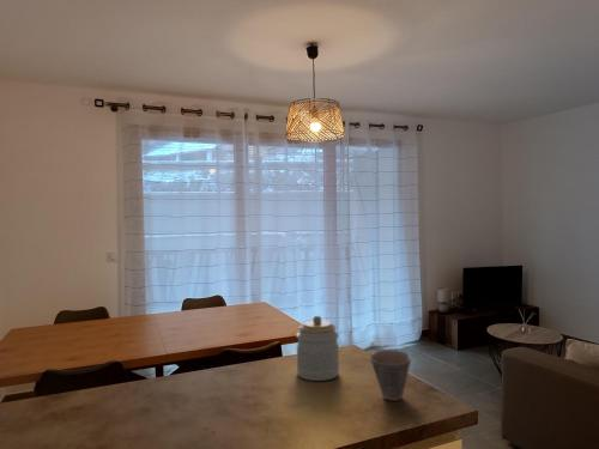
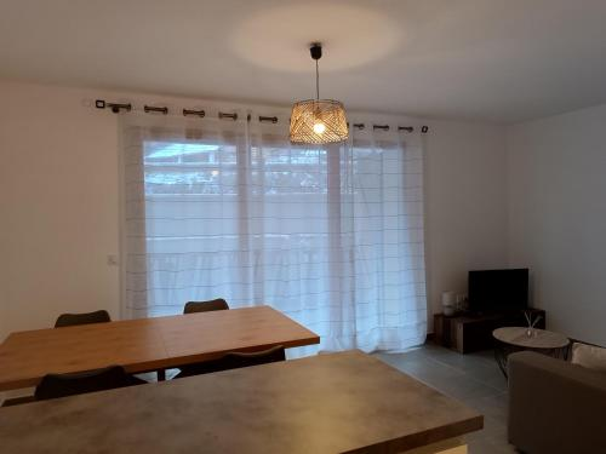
- jar [295,315,340,382]
- cup [369,350,412,401]
